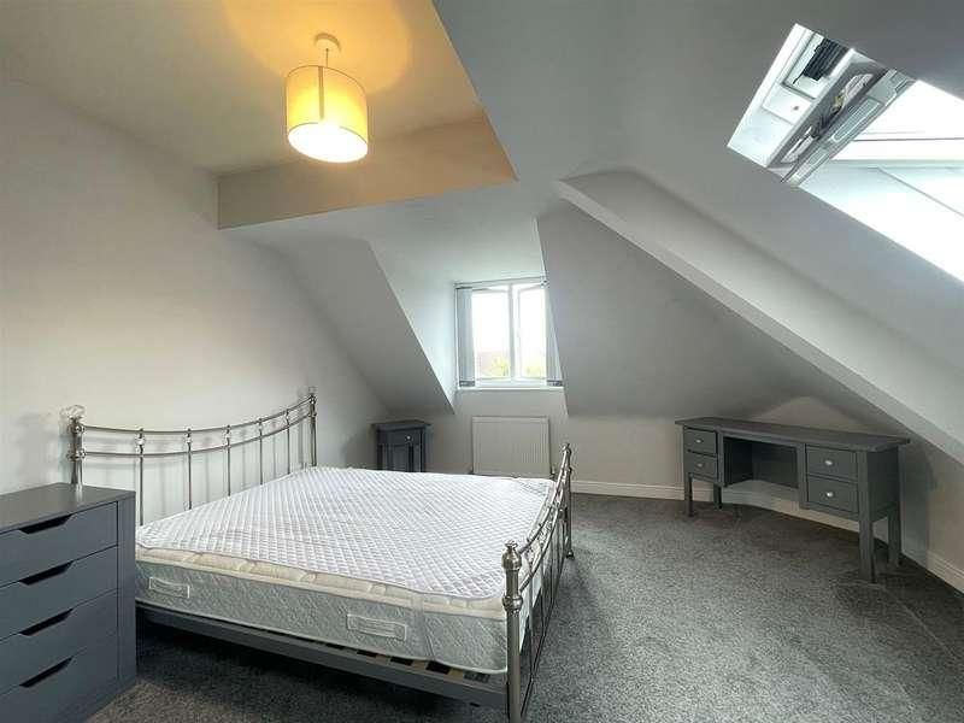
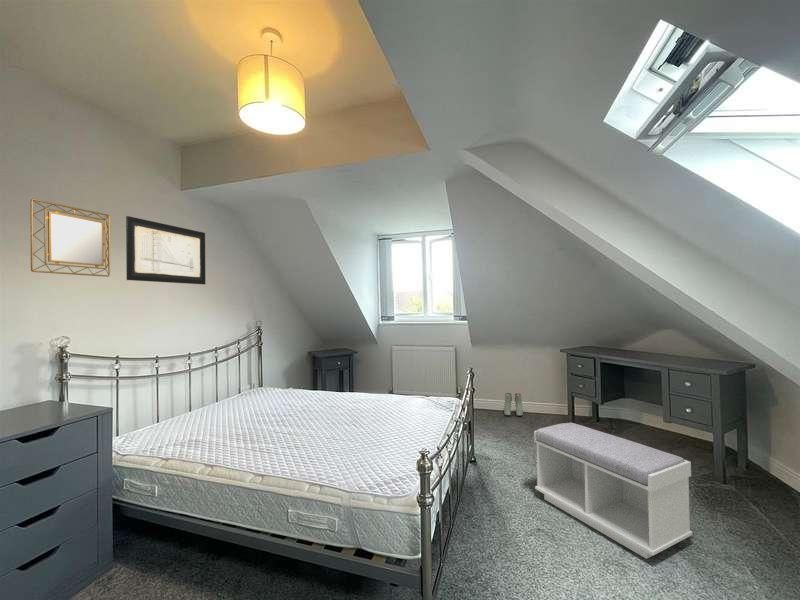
+ wall art [125,215,207,286]
+ bench [533,422,693,560]
+ boots [503,392,524,417]
+ home mirror [30,198,111,278]
